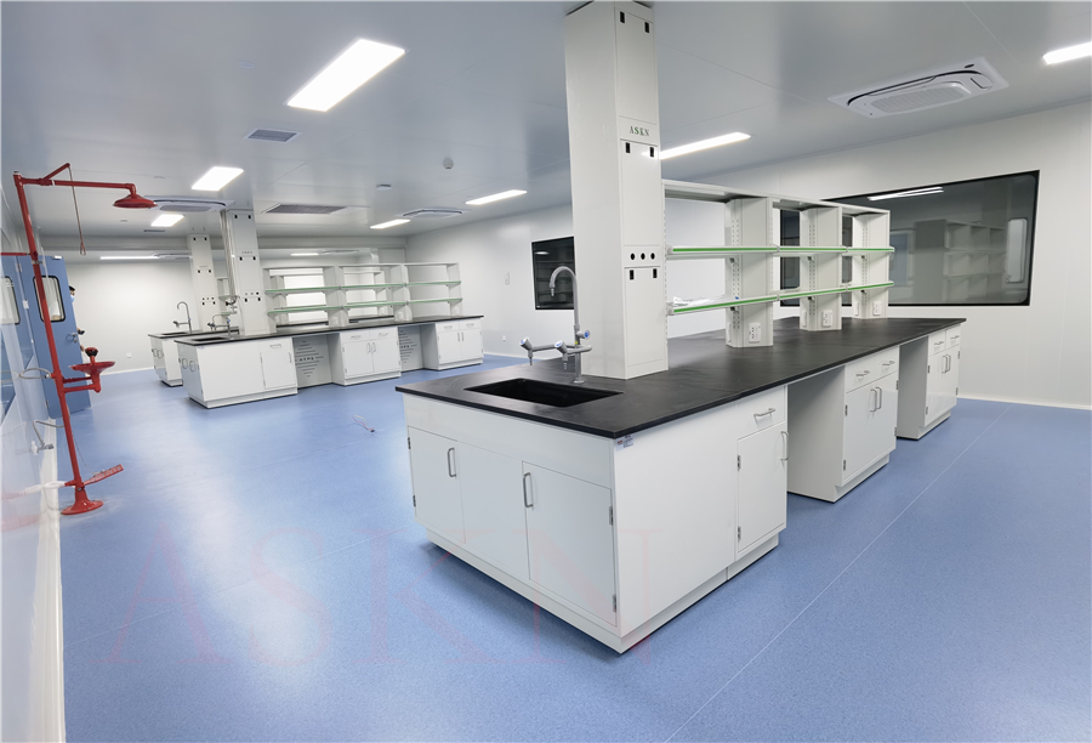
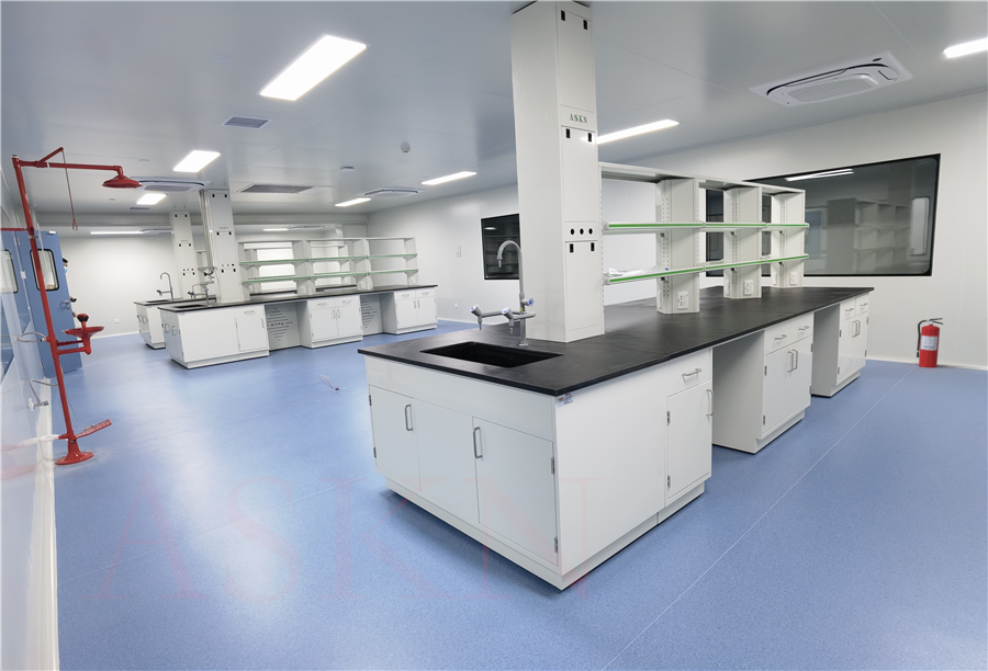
+ fire extinguisher [916,317,944,368]
